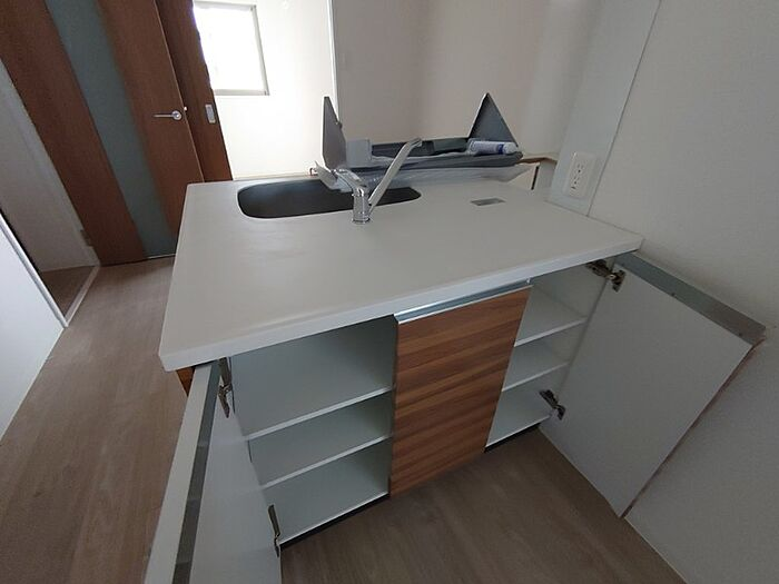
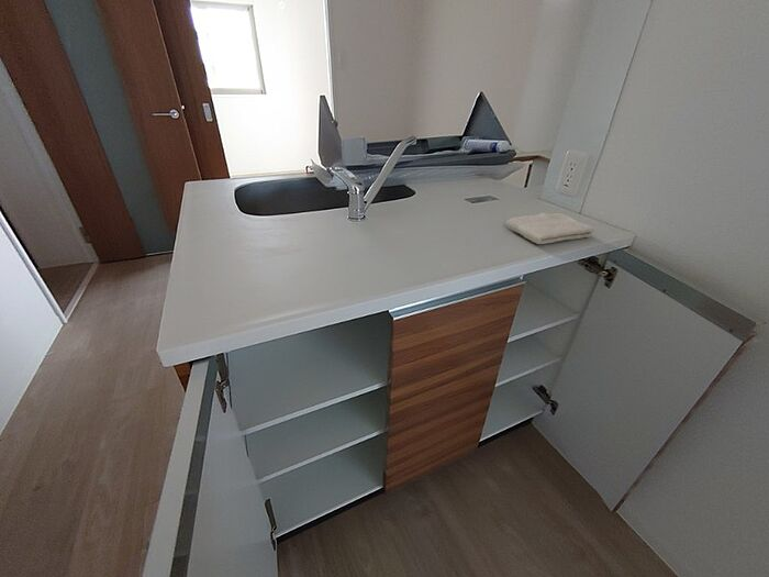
+ washcloth [504,212,595,245]
